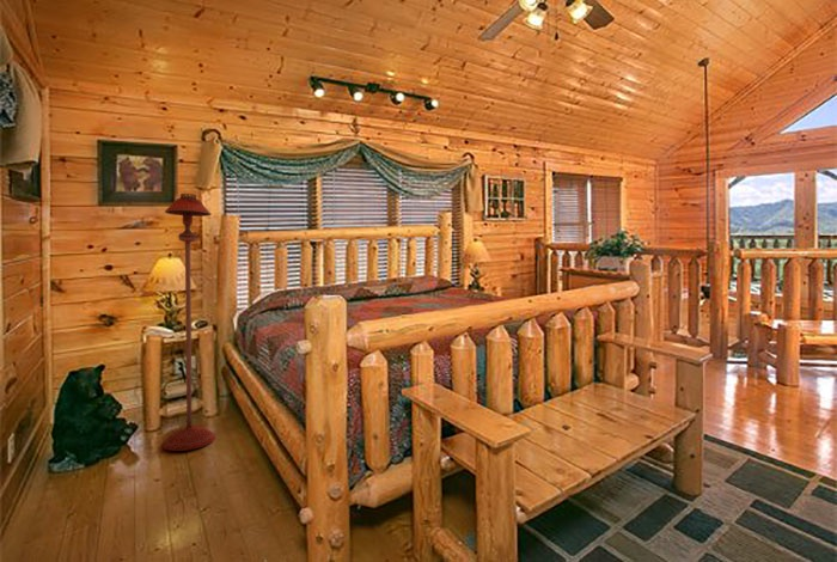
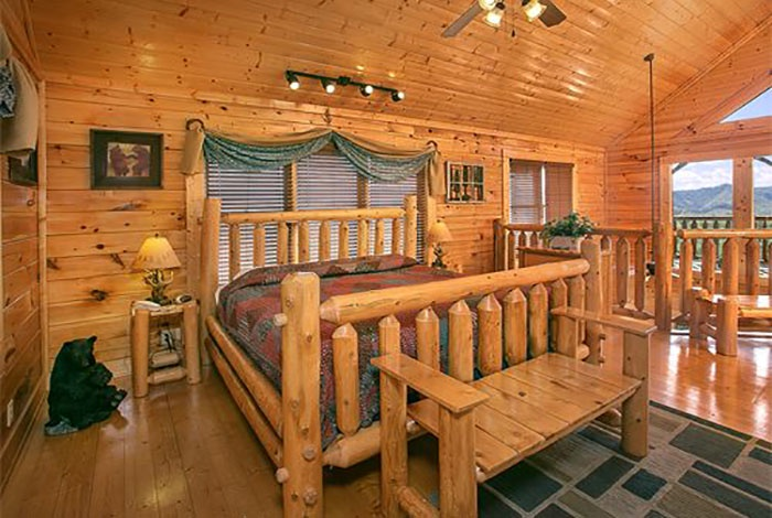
- floor lamp [161,193,216,452]
